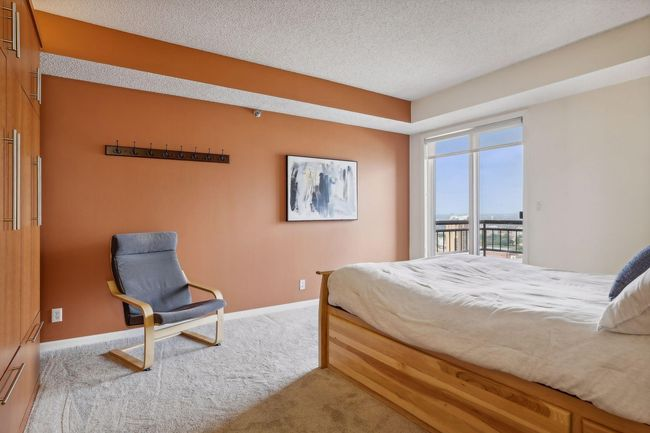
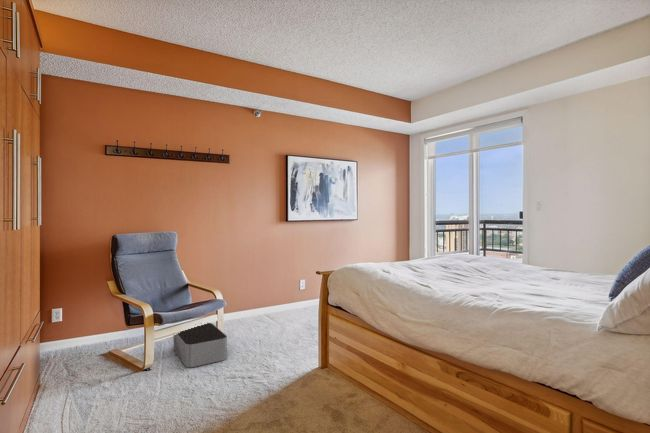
+ storage bin [173,322,228,368]
